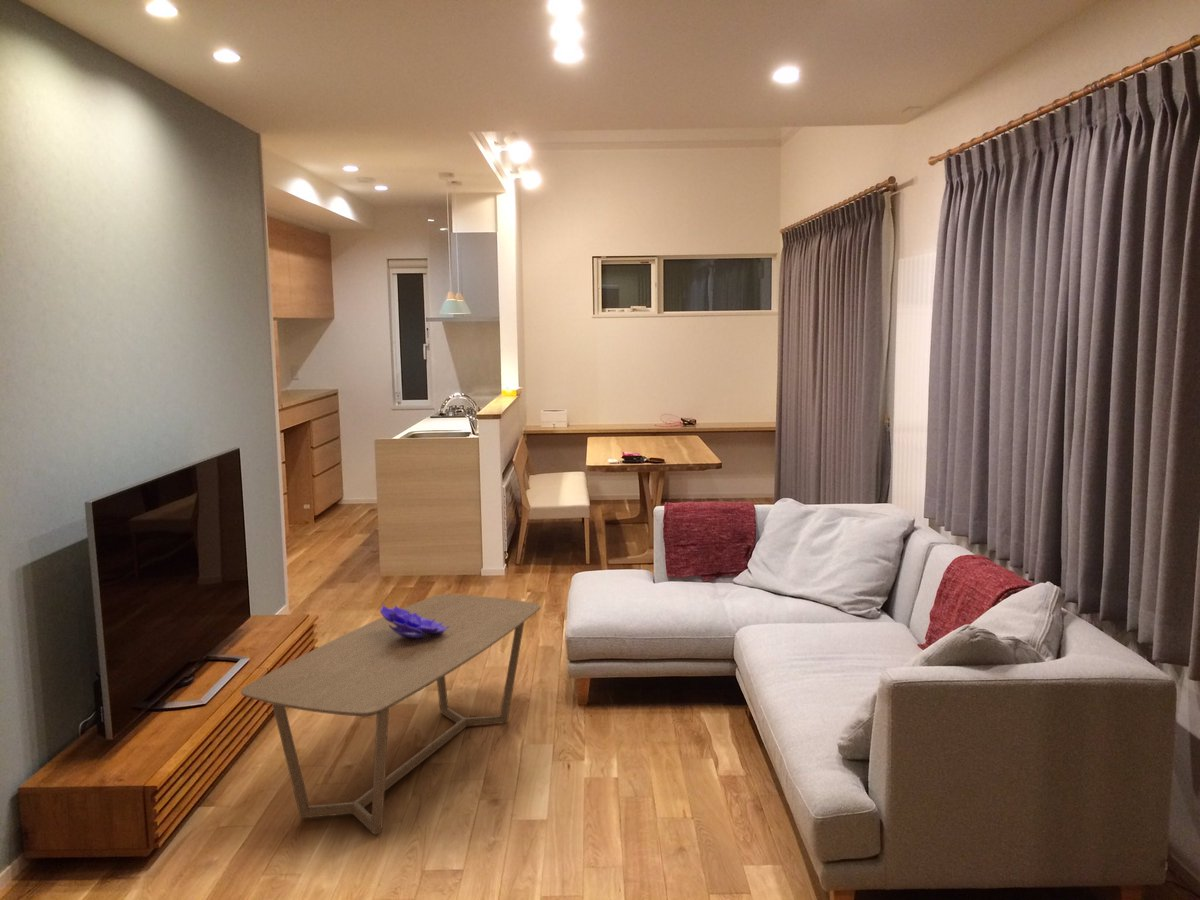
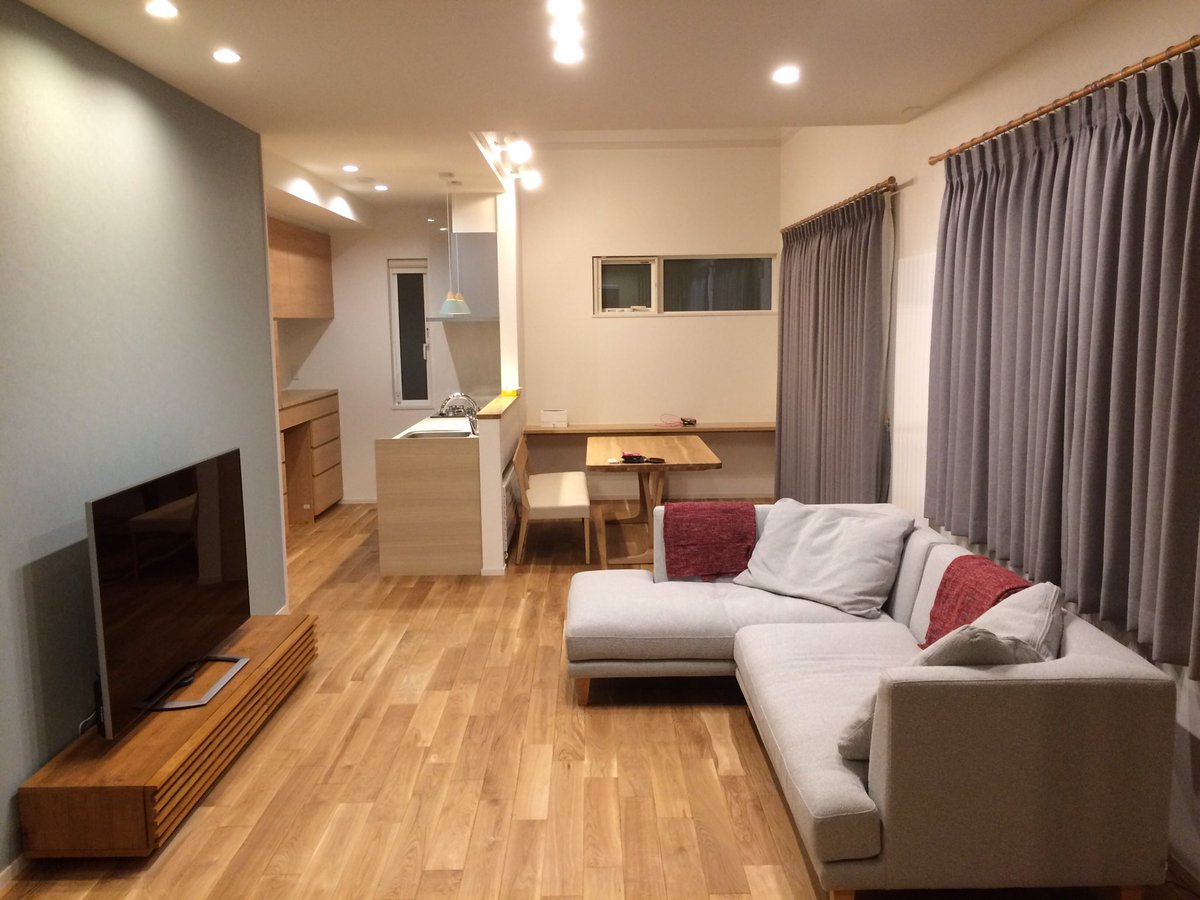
- coffee table [240,593,542,835]
- decorative bowl [379,603,450,638]
